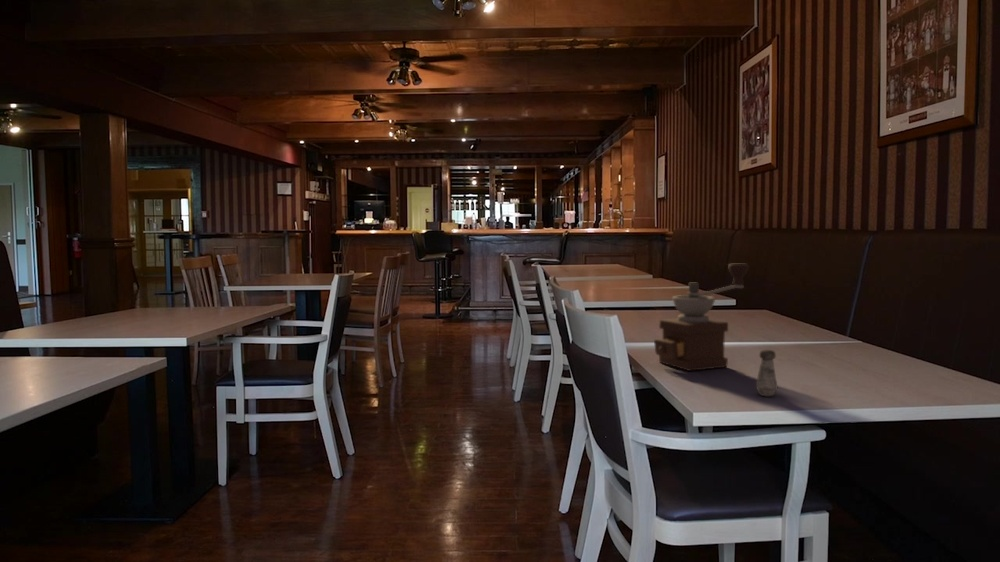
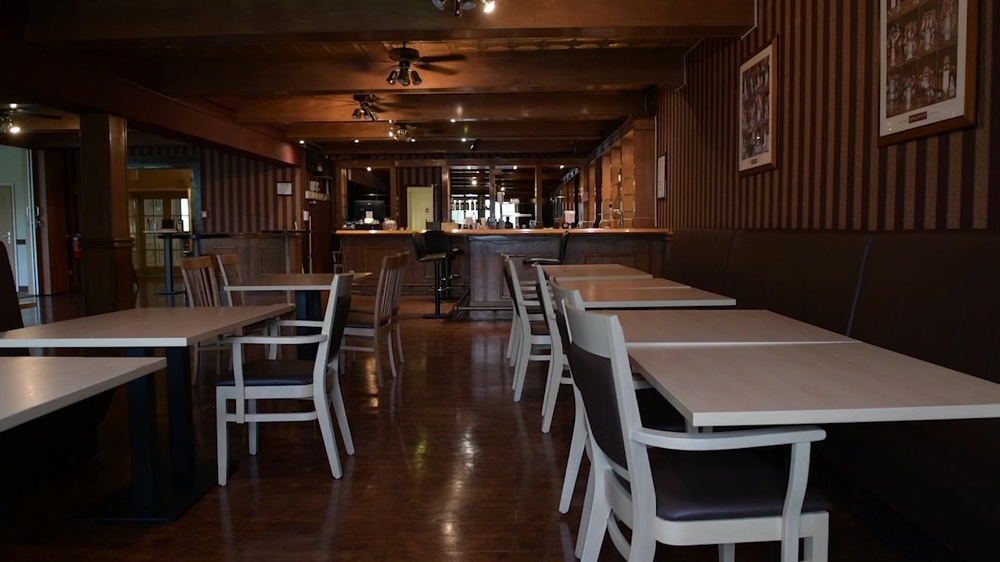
- coffee grinder [653,263,750,372]
- salt shaker [755,349,779,397]
